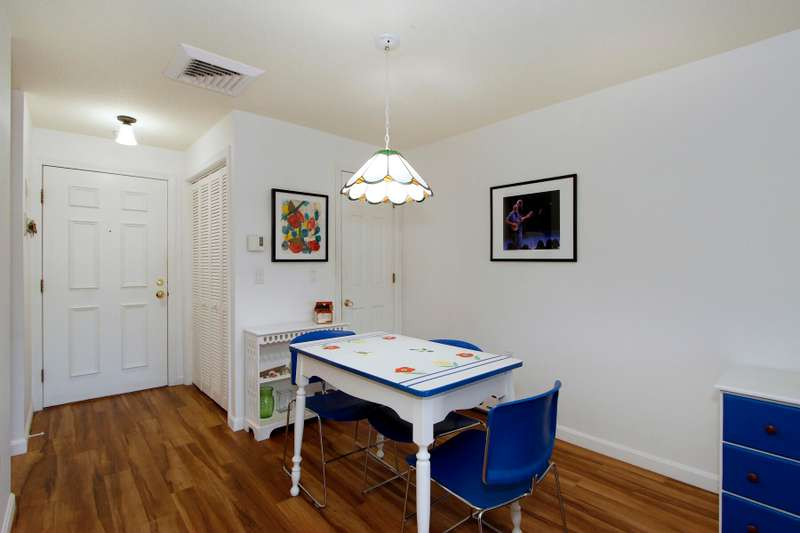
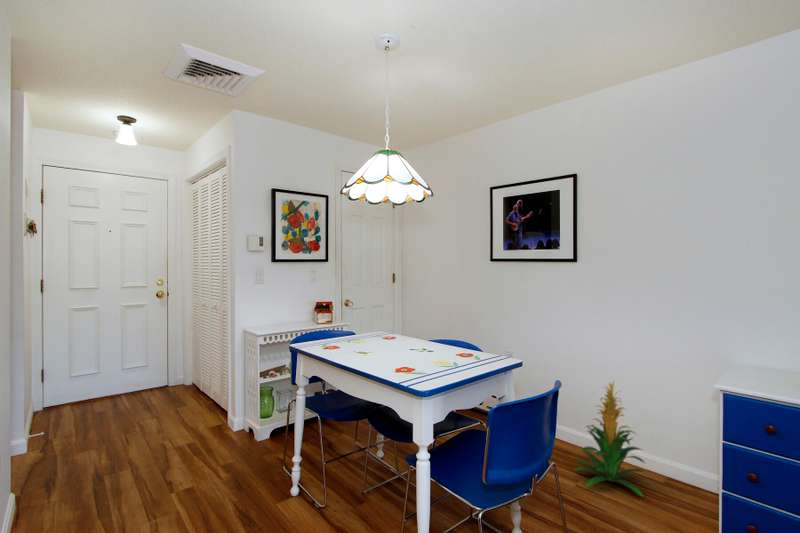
+ indoor plant [572,380,646,498]
